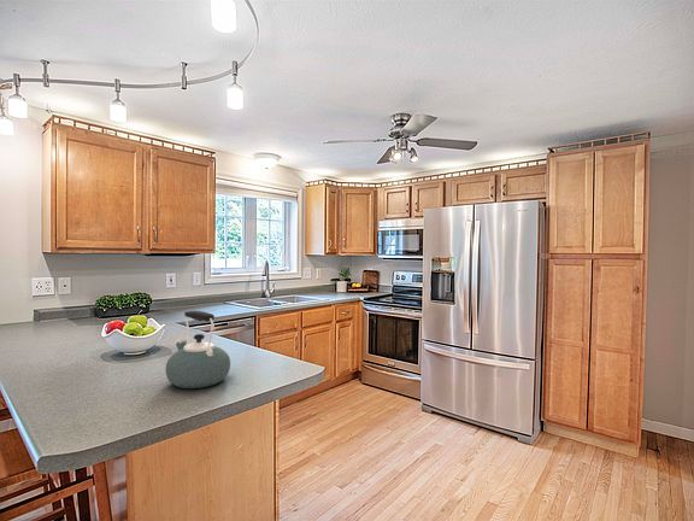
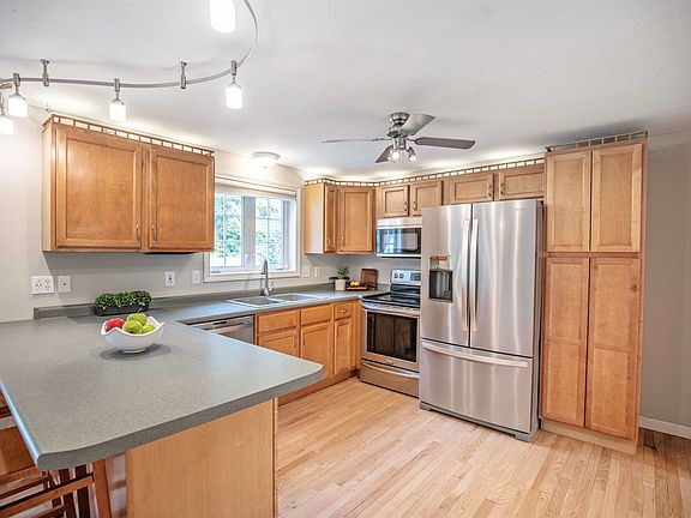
- kettle [164,310,231,390]
